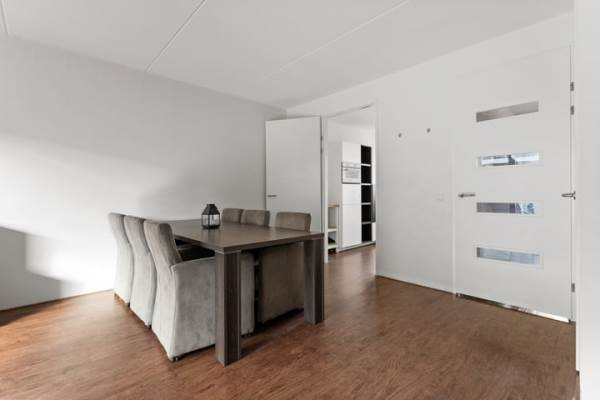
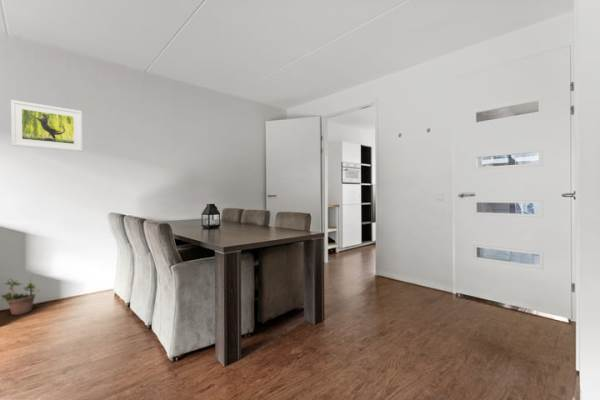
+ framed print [10,99,84,152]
+ potted plant [0,274,41,316]
